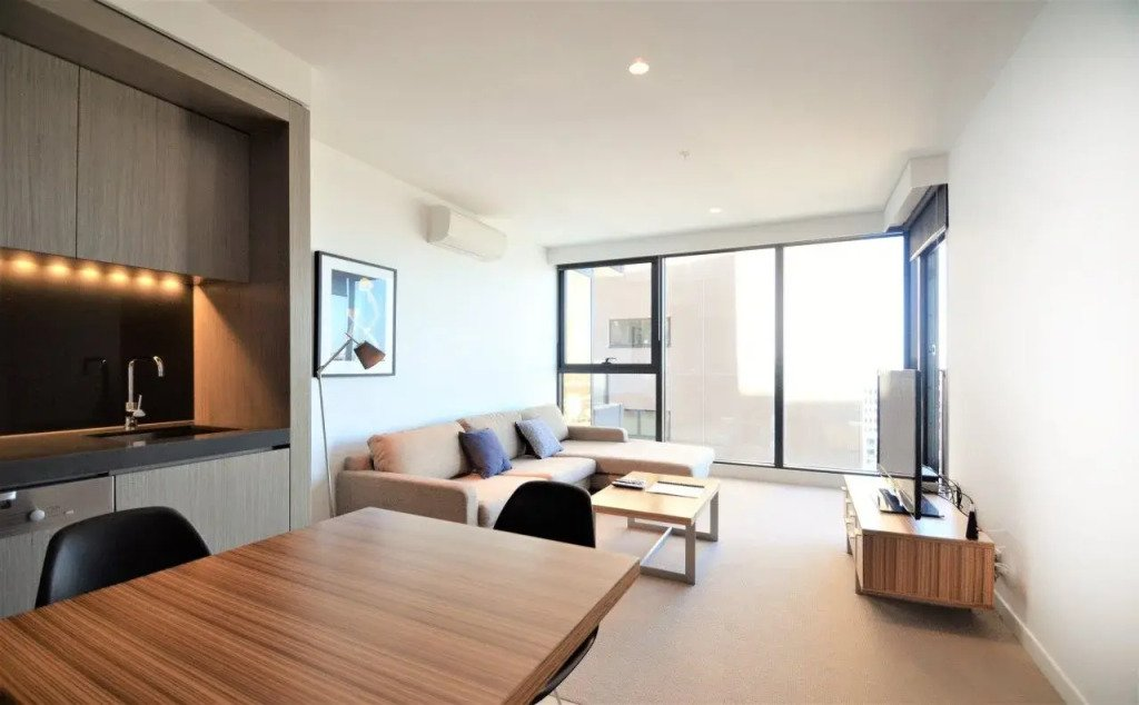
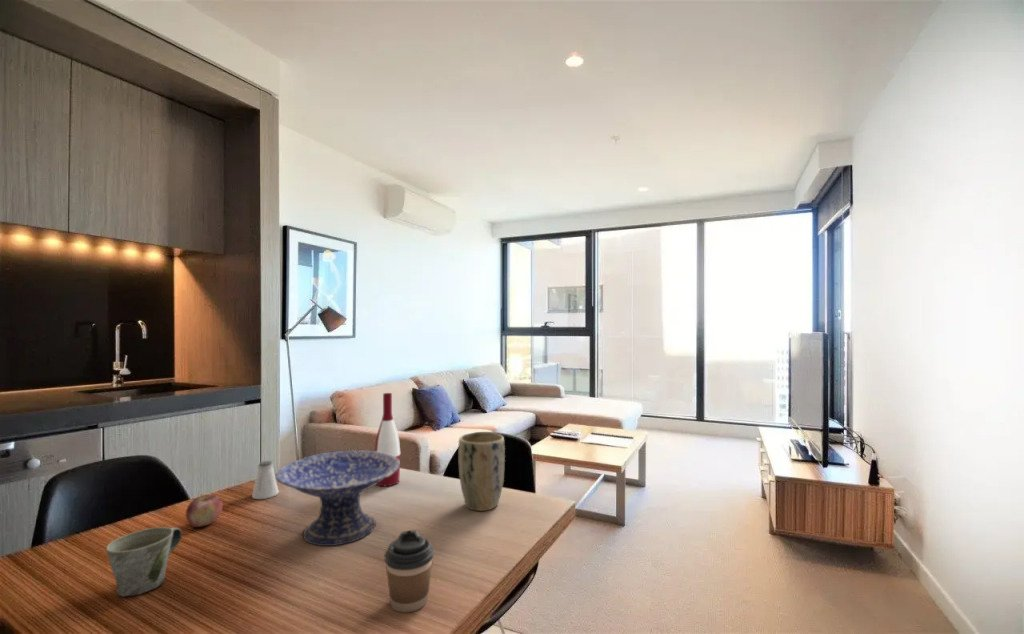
+ coffee cup [384,530,435,613]
+ apple [185,493,224,528]
+ saltshaker [251,460,280,500]
+ plant pot [457,431,506,512]
+ alcohol [374,392,401,487]
+ mug [105,526,183,598]
+ decorative bowl [275,450,401,547]
